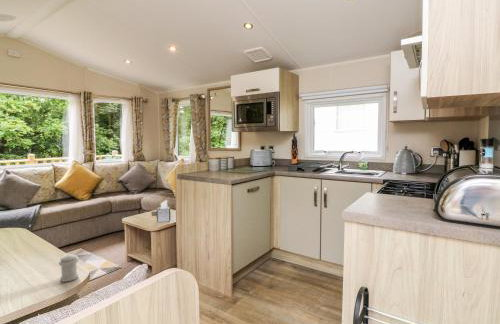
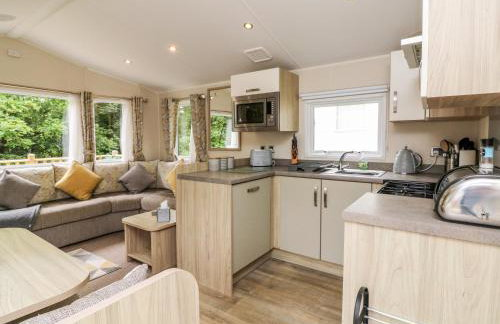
- pepper shaker [58,253,80,283]
